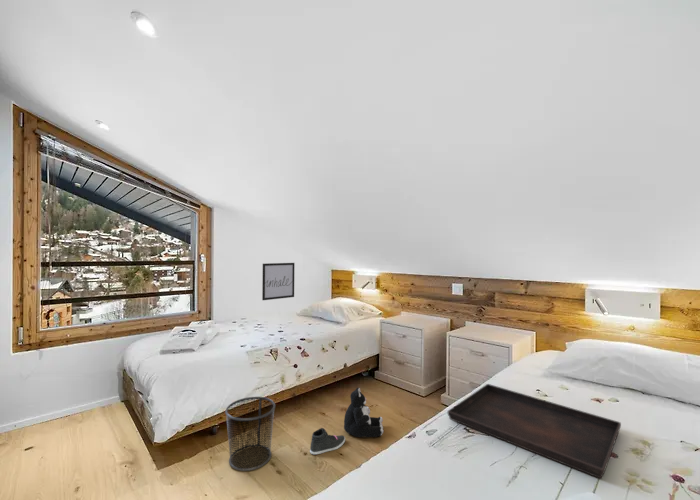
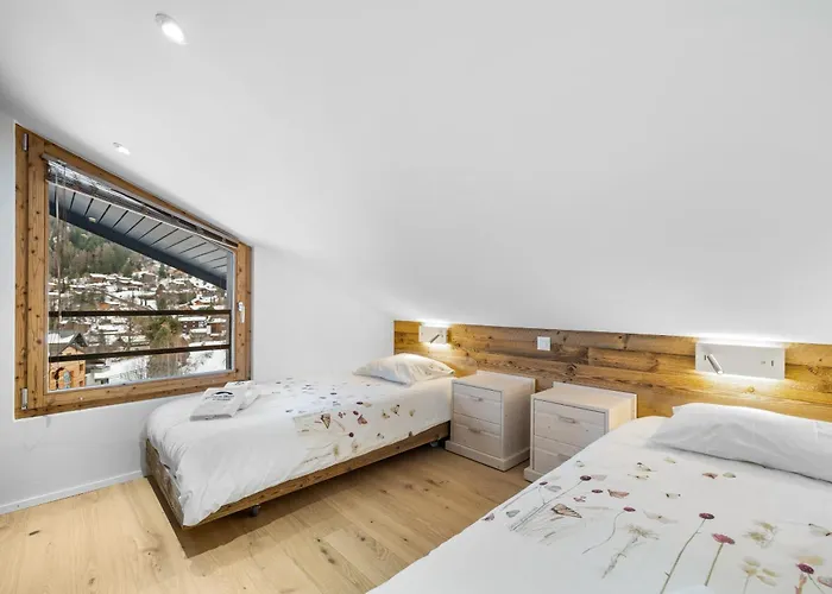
- sneaker [309,427,346,455]
- serving tray [447,383,622,480]
- wall art [261,262,296,301]
- waste bin [224,396,276,472]
- plush toy [343,387,384,438]
